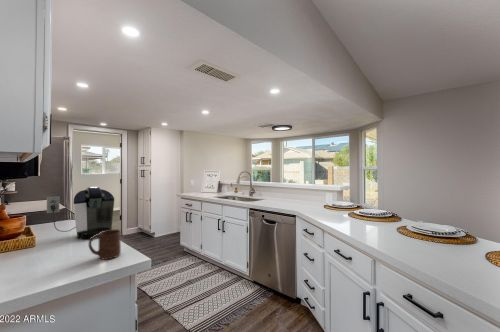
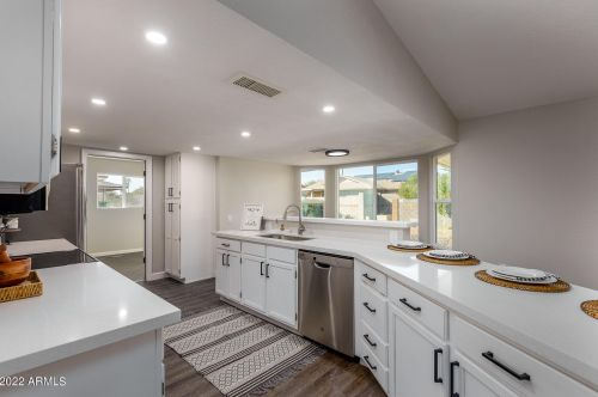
- coffee maker [46,186,115,240]
- cup [88,229,122,260]
